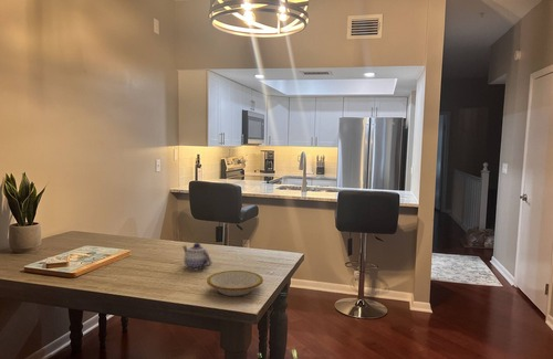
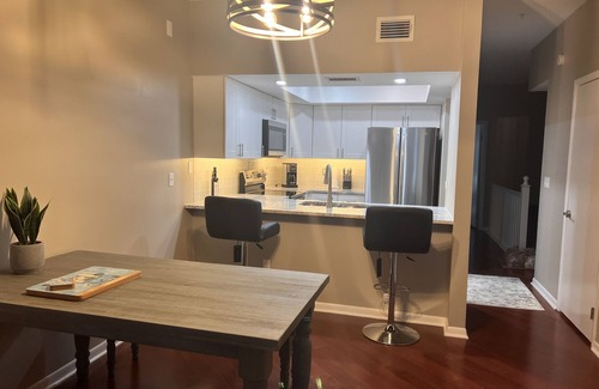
- bowl [206,270,264,297]
- teapot [181,242,213,271]
